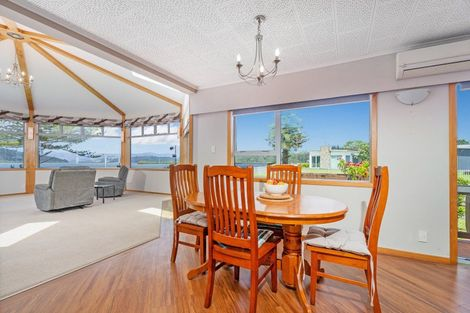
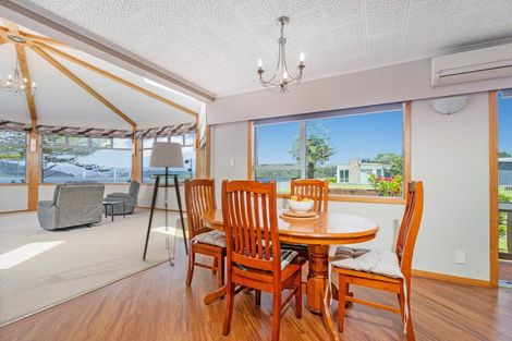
+ floor lamp [142,141,190,267]
